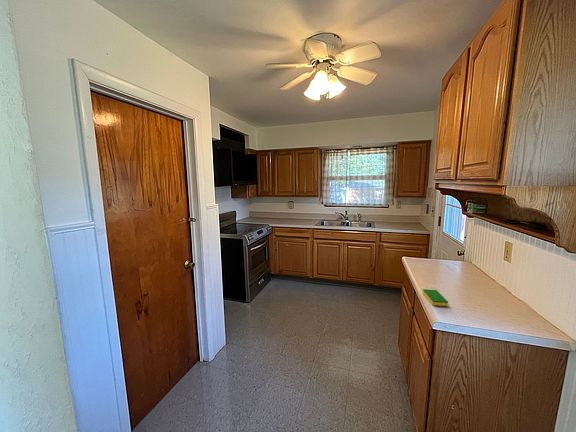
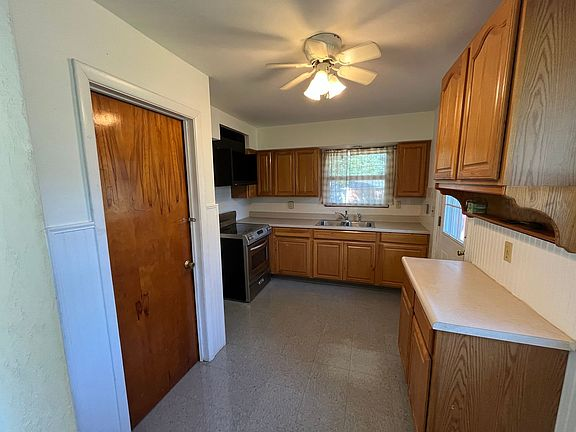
- dish sponge [422,288,449,307]
